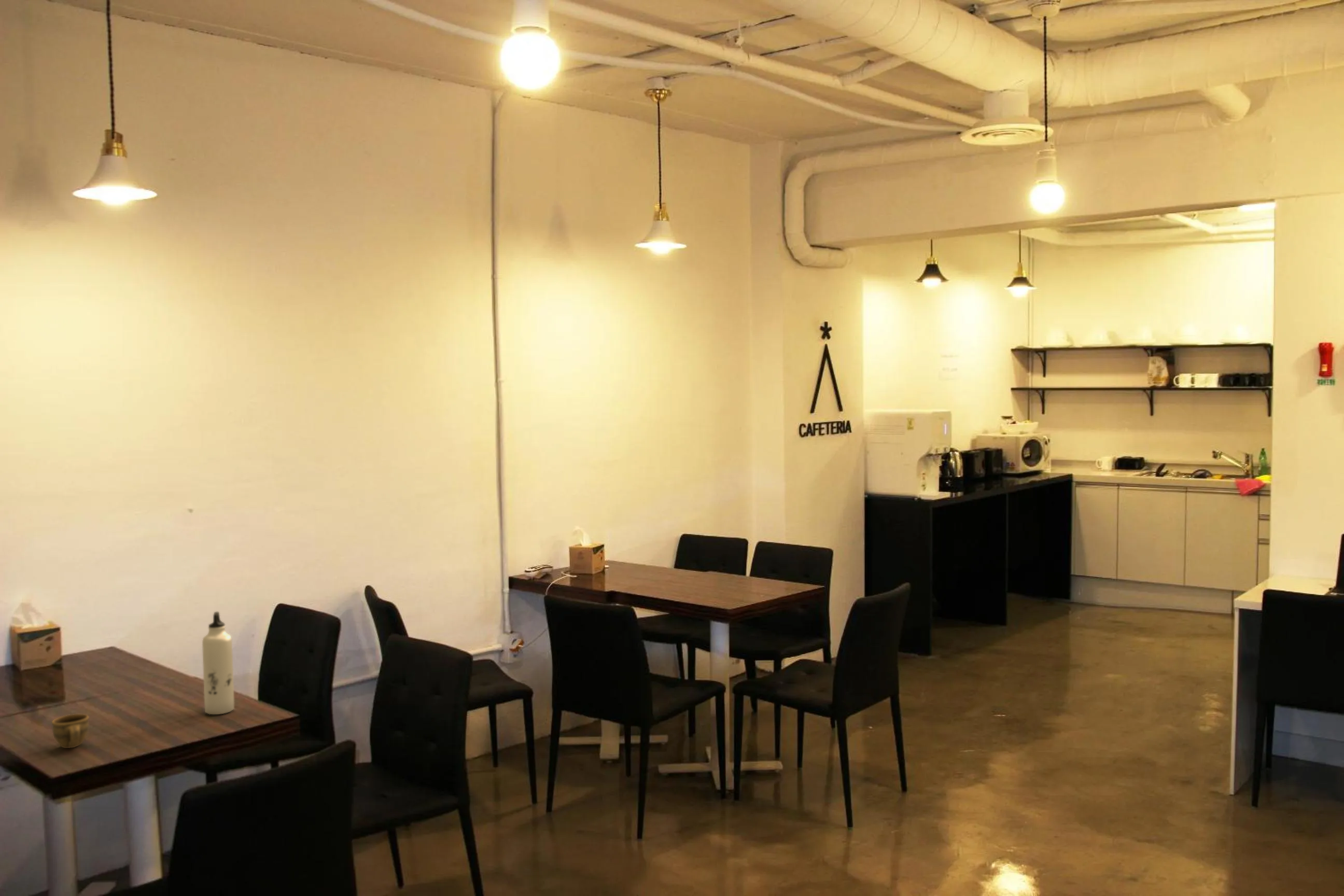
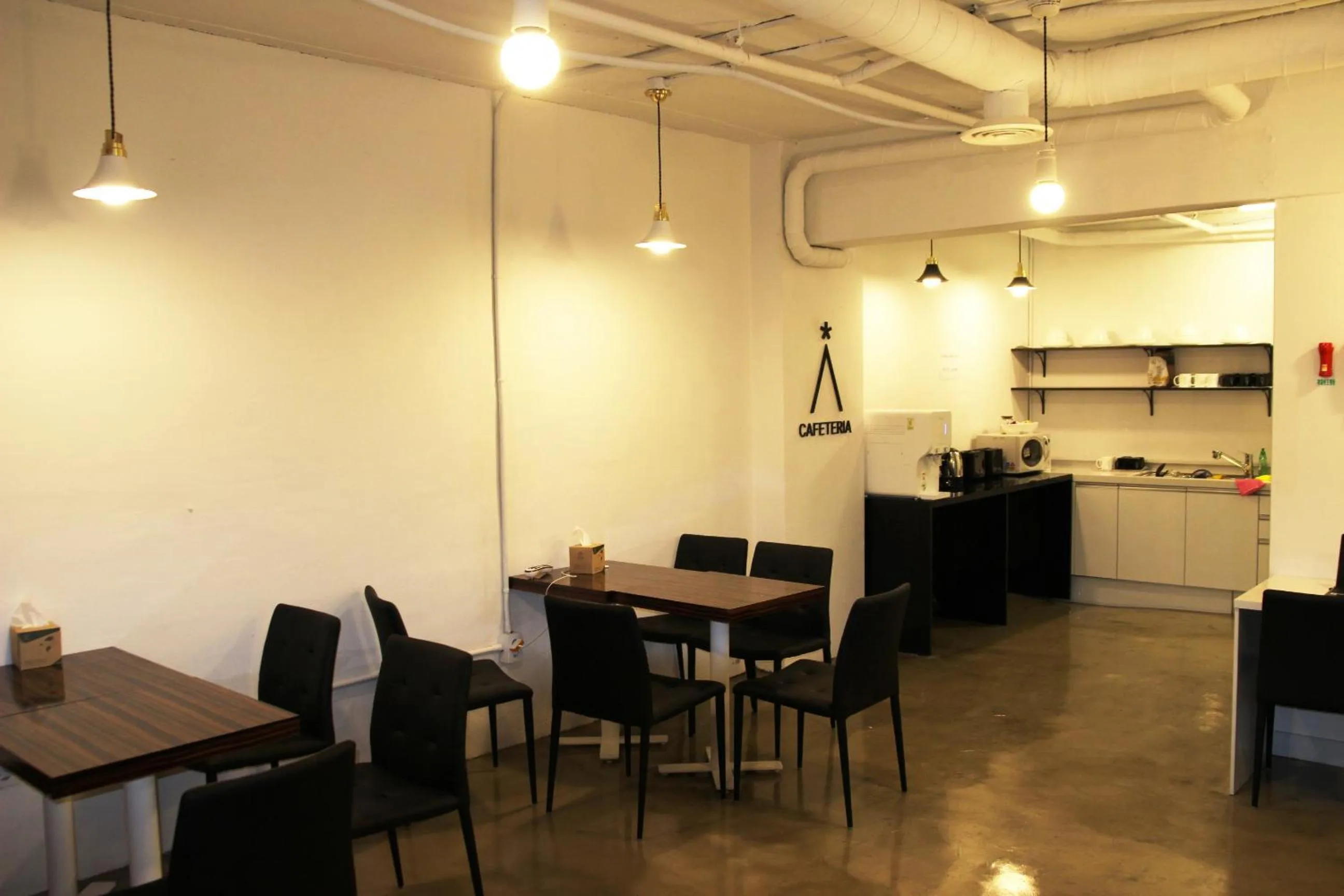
- water bottle [202,611,234,715]
- cup [51,713,89,749]
